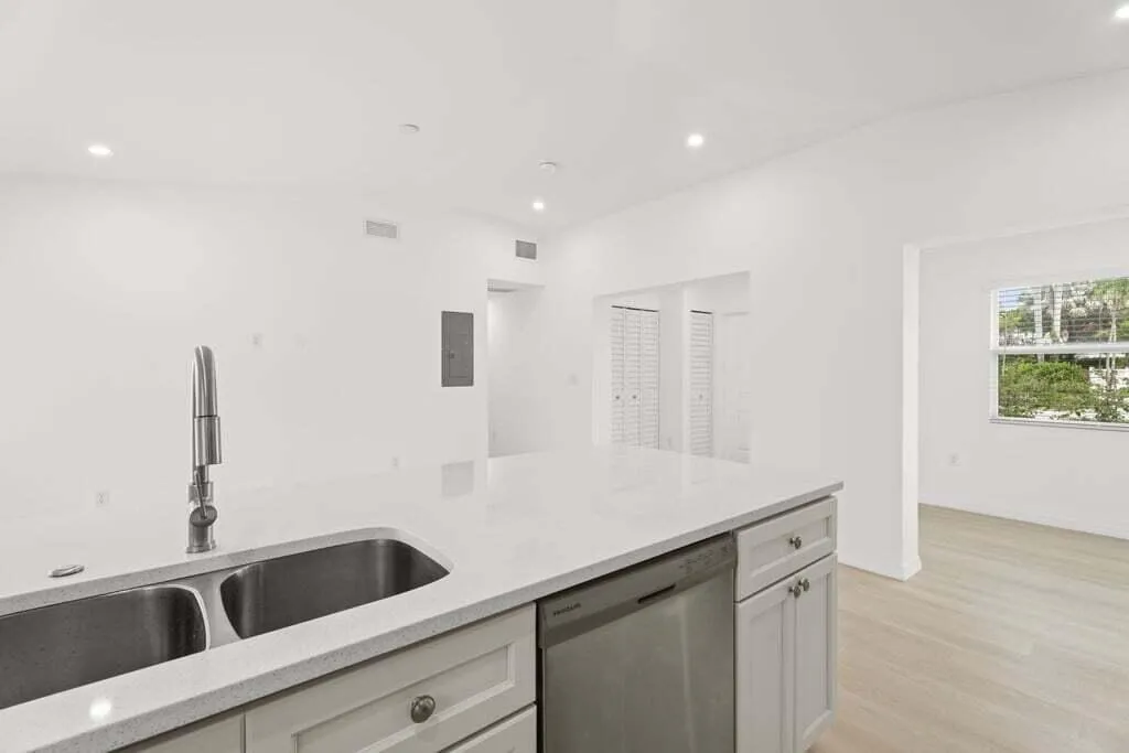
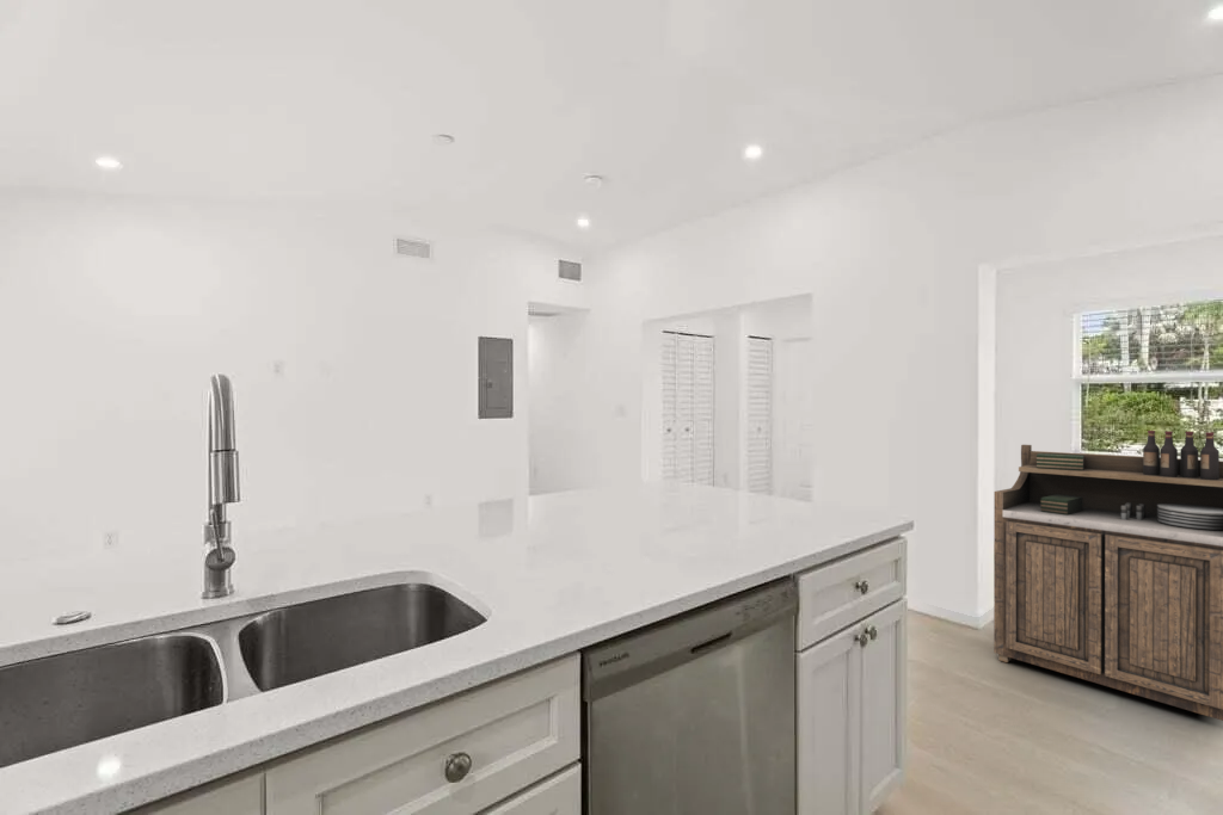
+ sideboard [992,430,1223,722]
